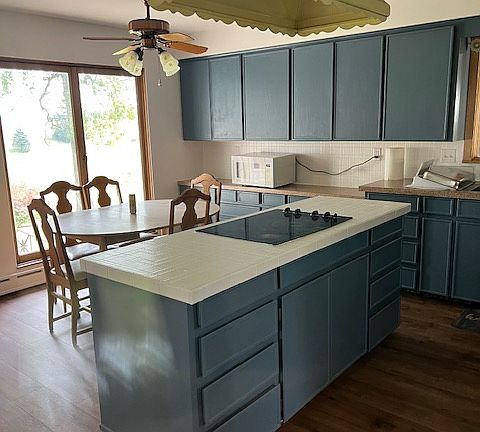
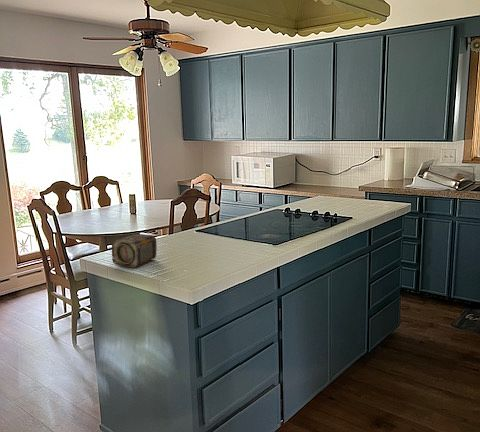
+ can [111,233,158,269]
